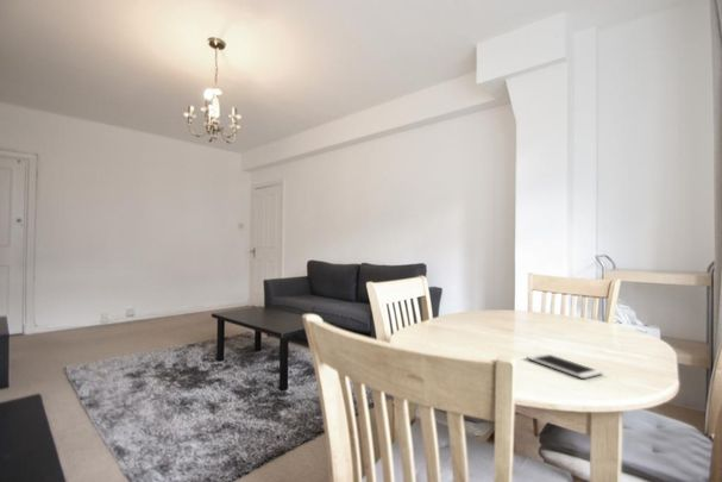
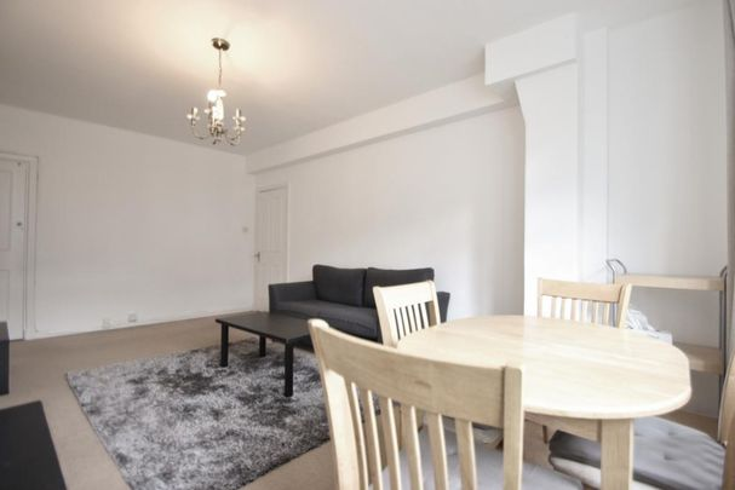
- cell phone [525,352,604,380]
